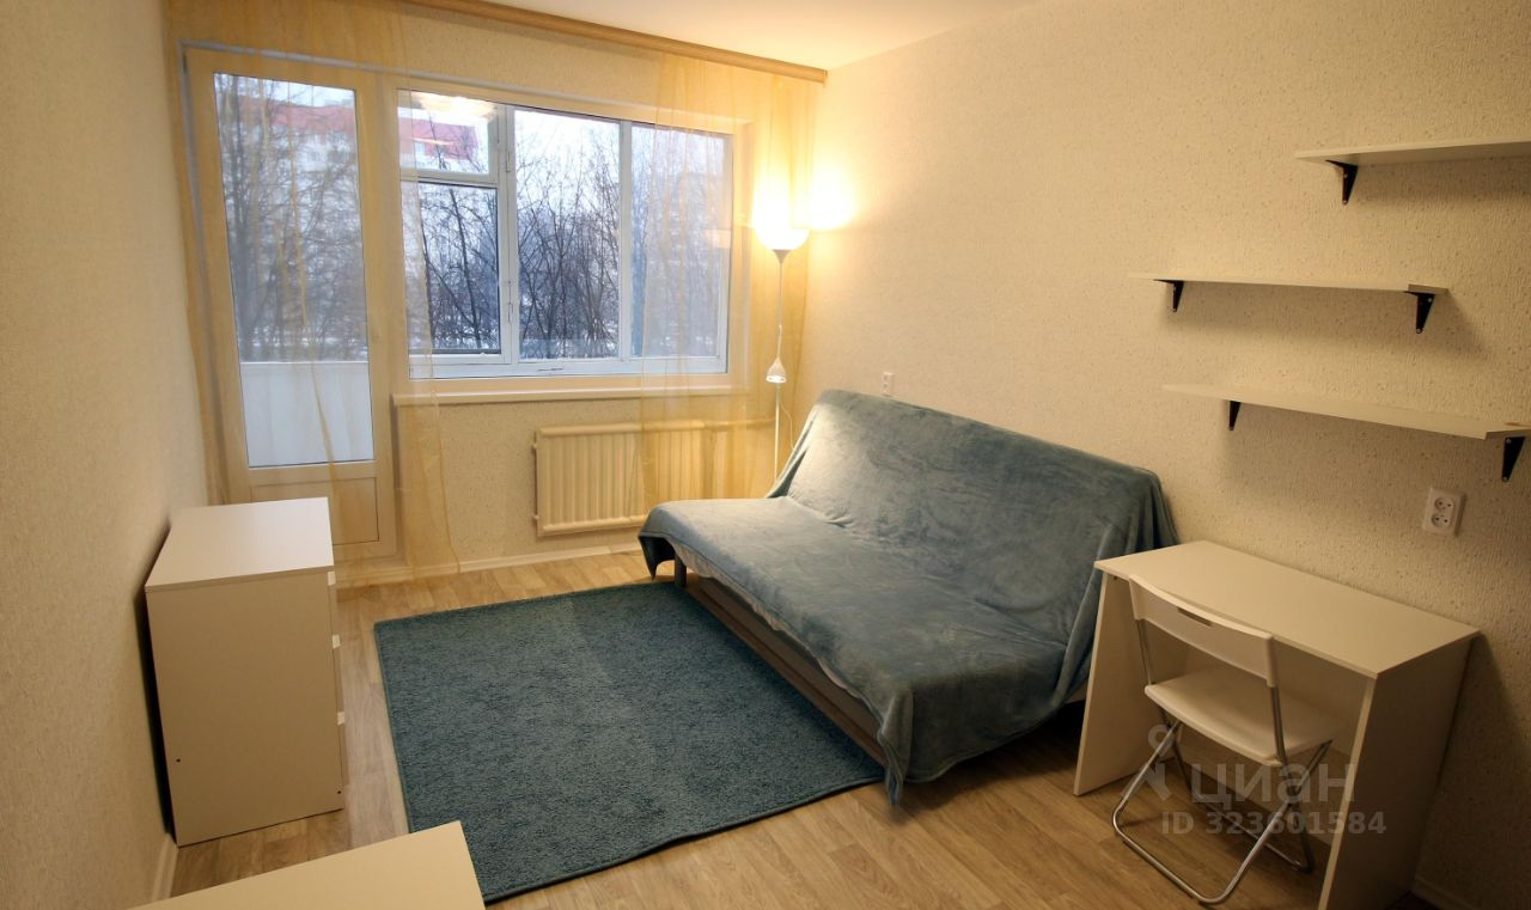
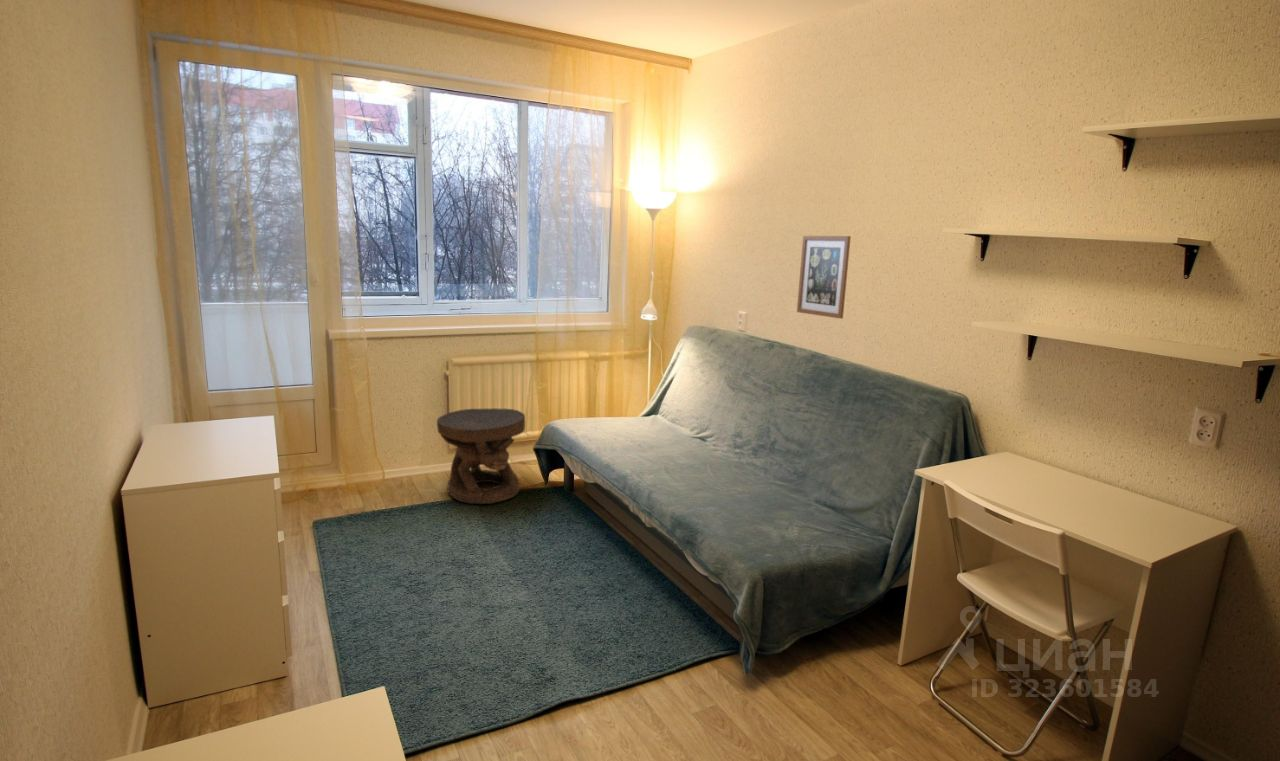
+ wall art [796,235,852,320]
+ side table [436,407,526,505]
